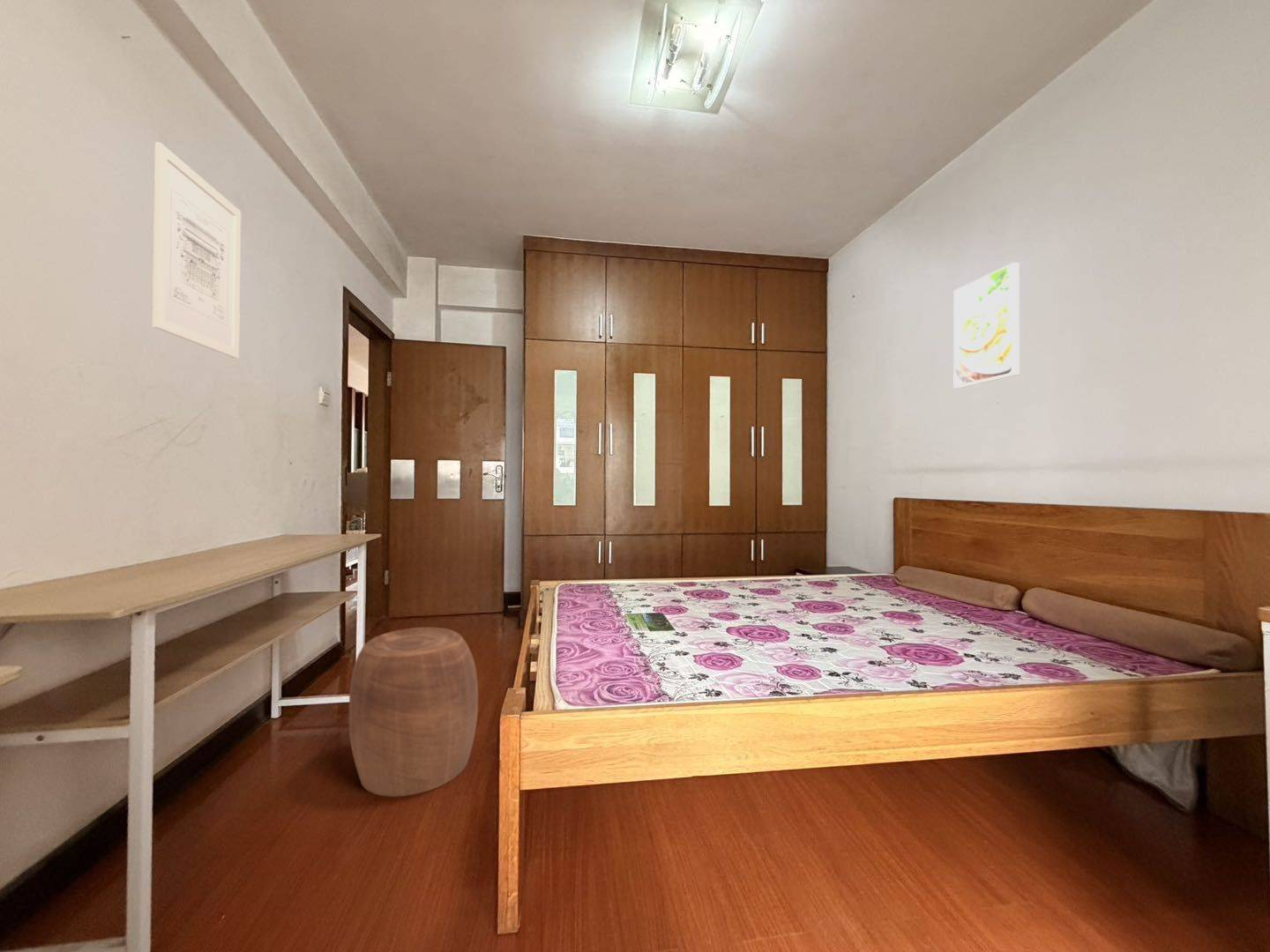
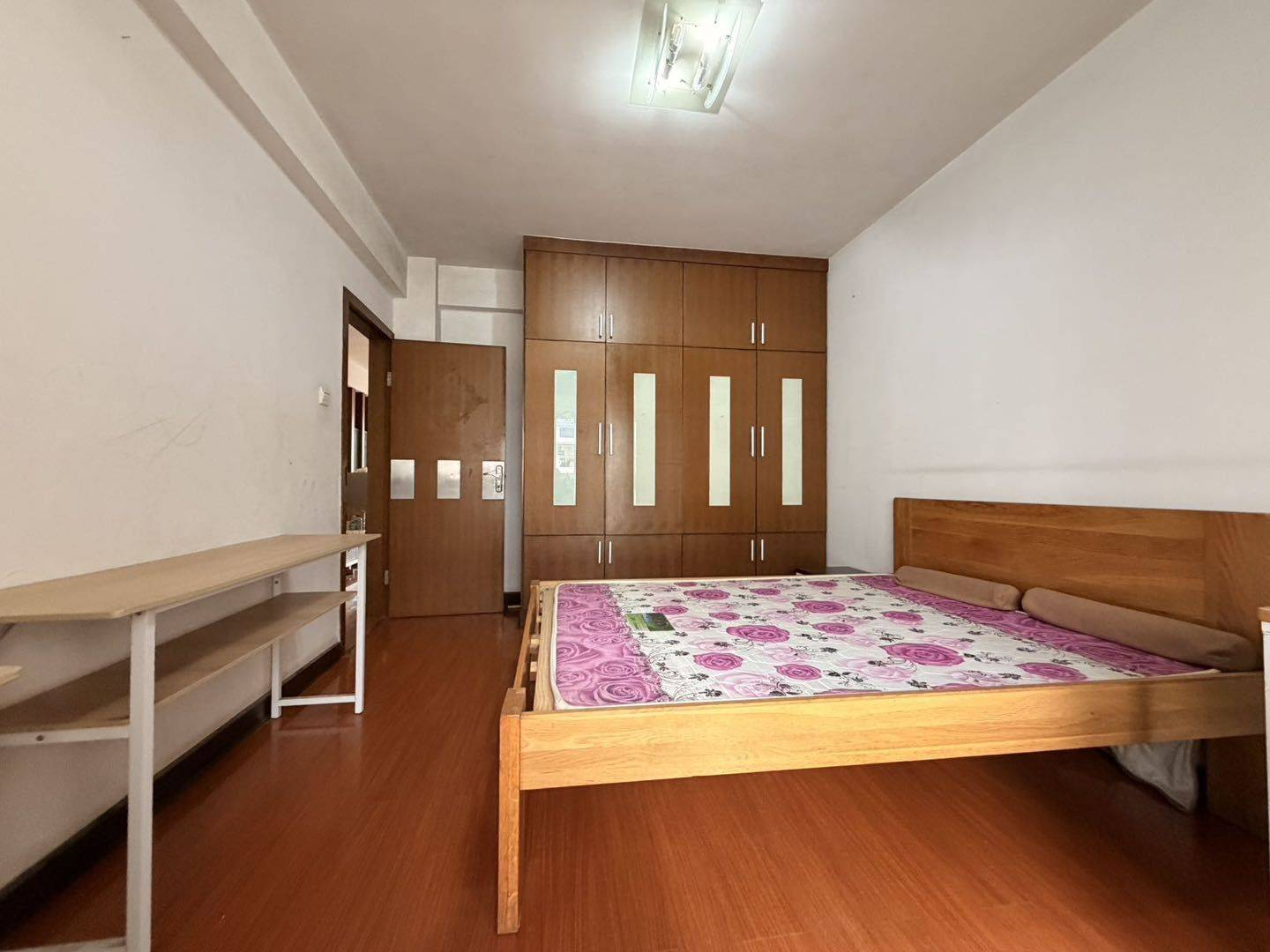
- stool [348,627,479,798]
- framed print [953,262,1020,389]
- wall art [152,141,242,360]
